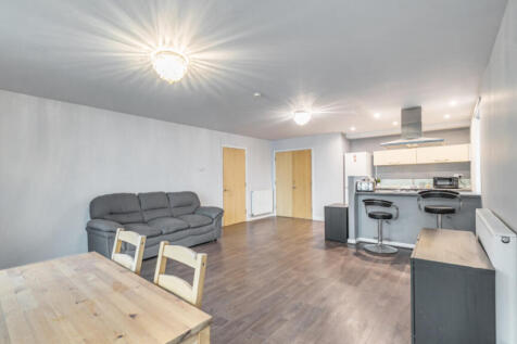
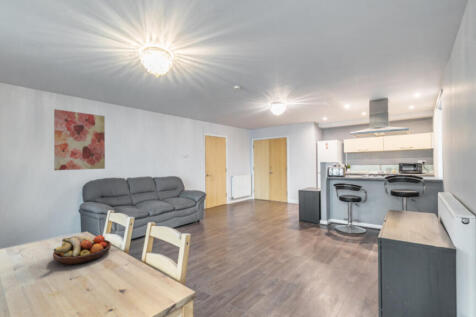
+ fruit bowl [52,234,112,265]
+ wall art [53,108,106,171]
